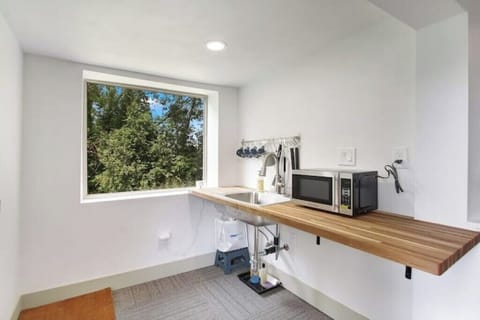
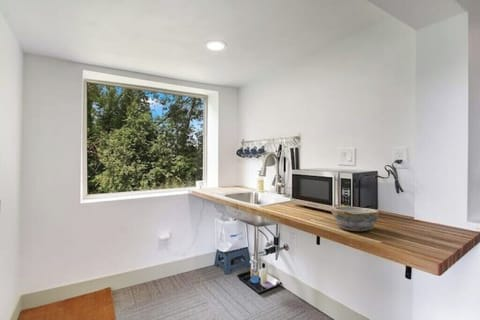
+ bowl [330,205,381,232]
